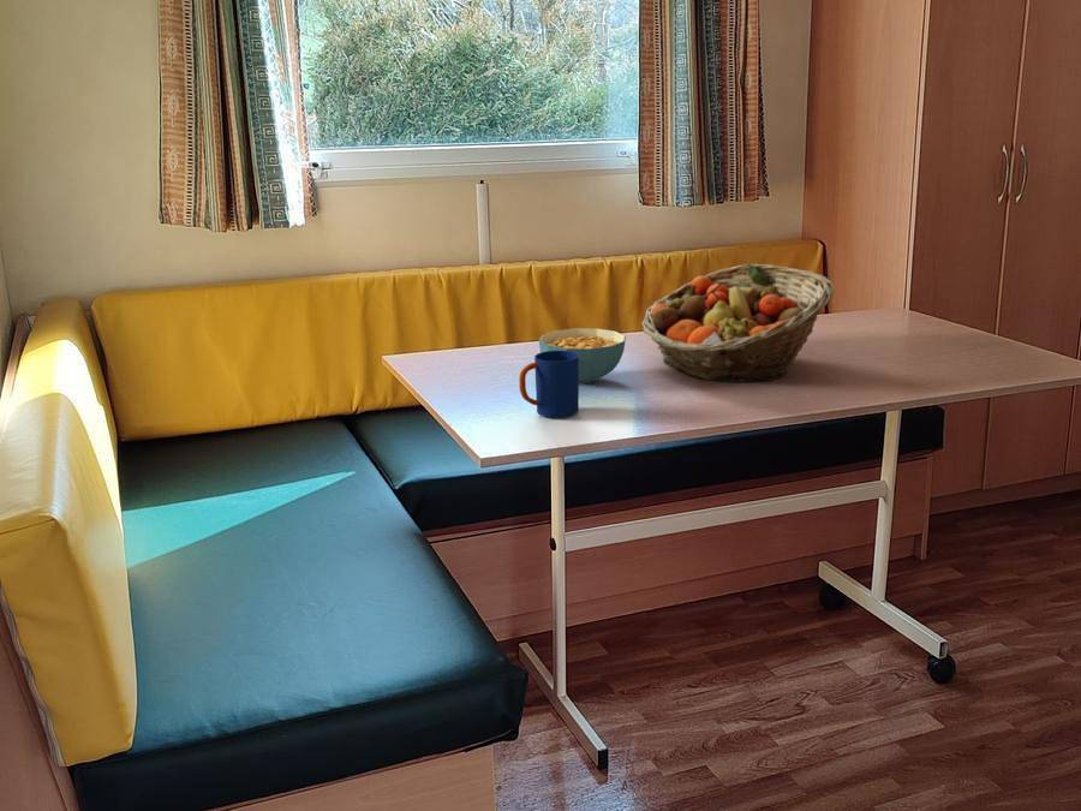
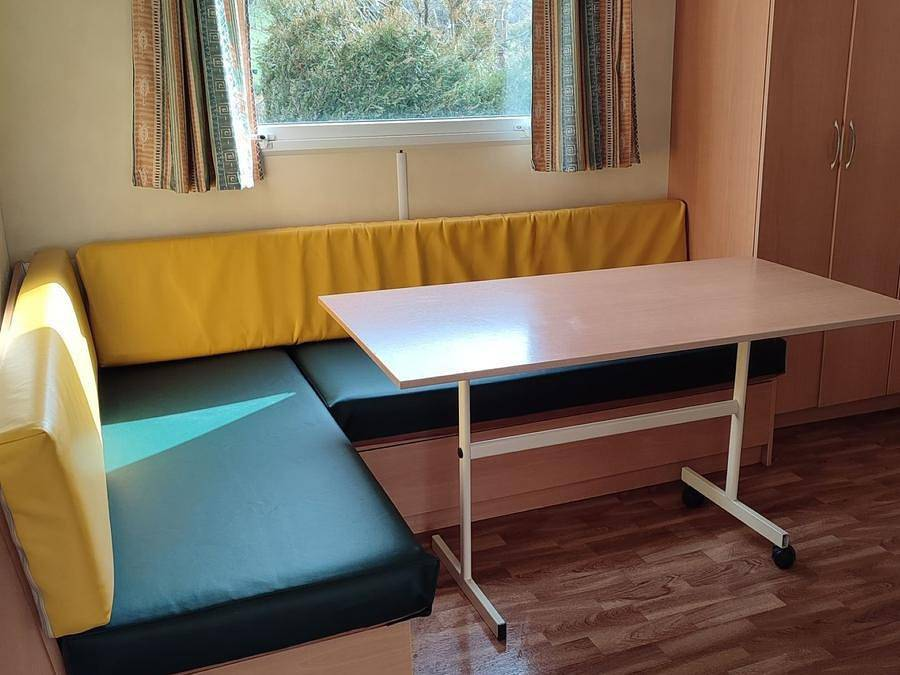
- fruit basket [640,263,836,383]
- cereal bowl [538,327,627,384]
- mug [518,351,580,419]
